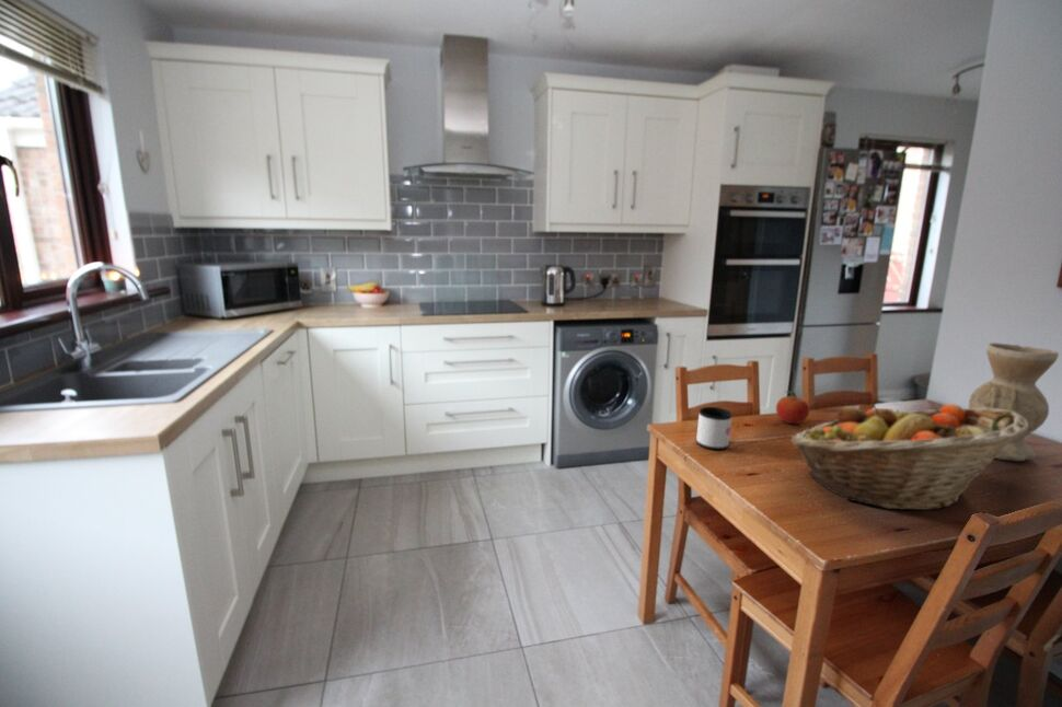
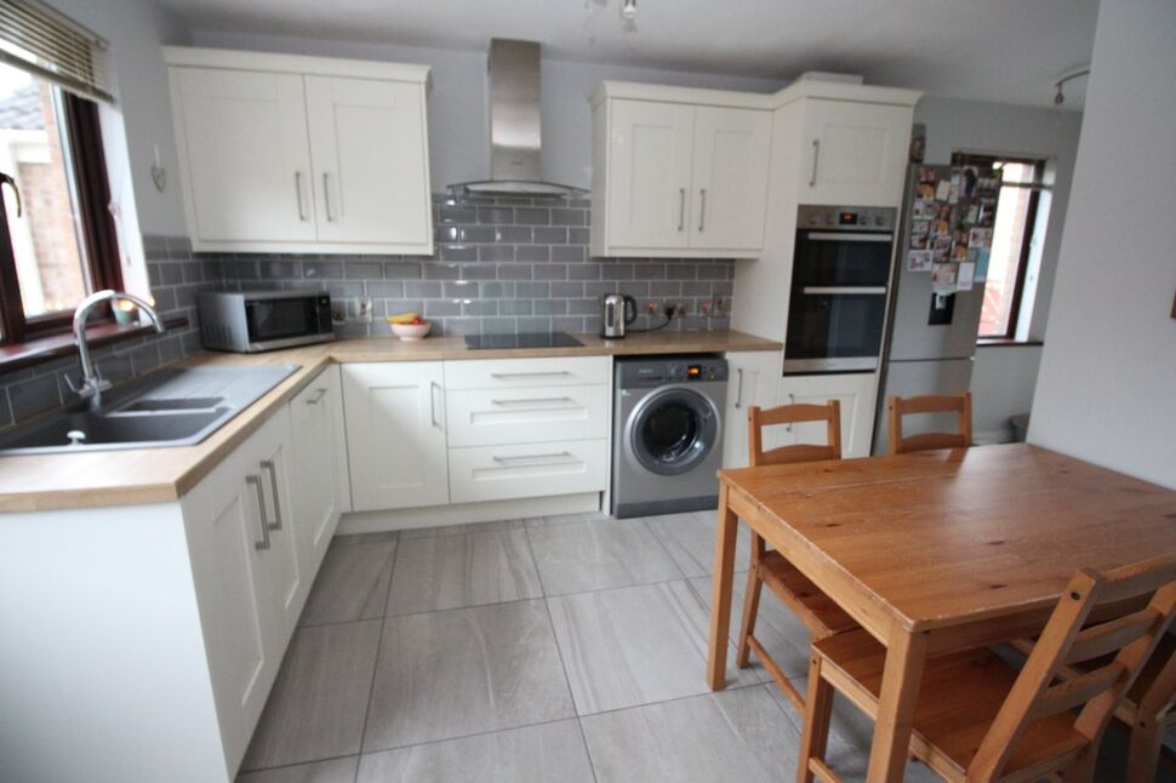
- fruit [775,390,810,425]
- fruit basket [789,403,1028,511]
- vase [968,341,1060,463]
- mug [695,406,732,451]
